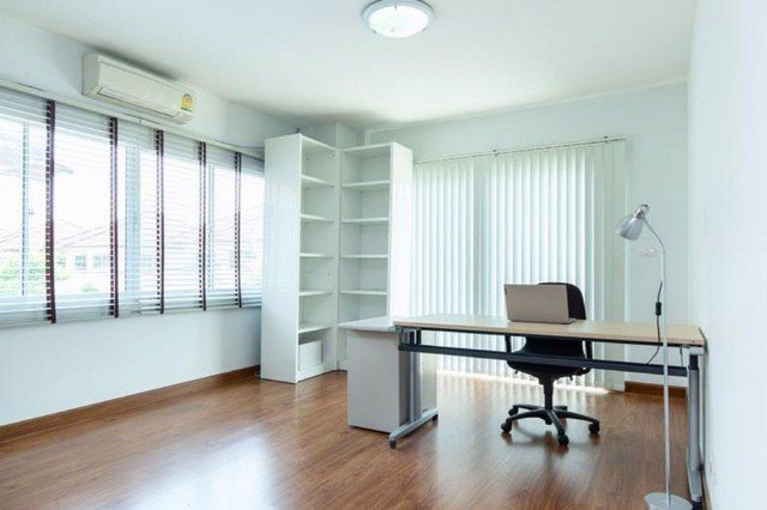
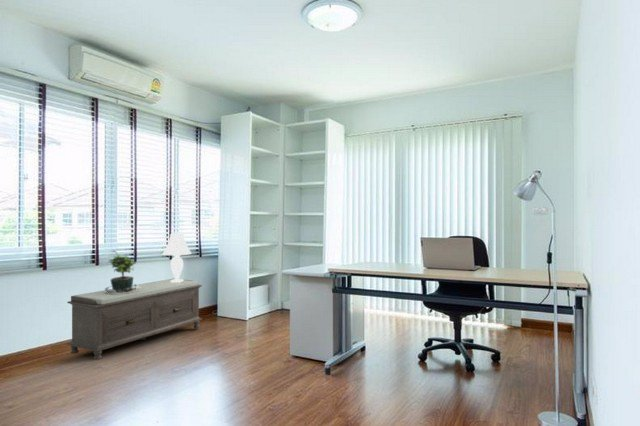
+ bench [66,278,203,361]
+ potted plant [104,252,141,294]
+ table lamp [162,233,192,282]
